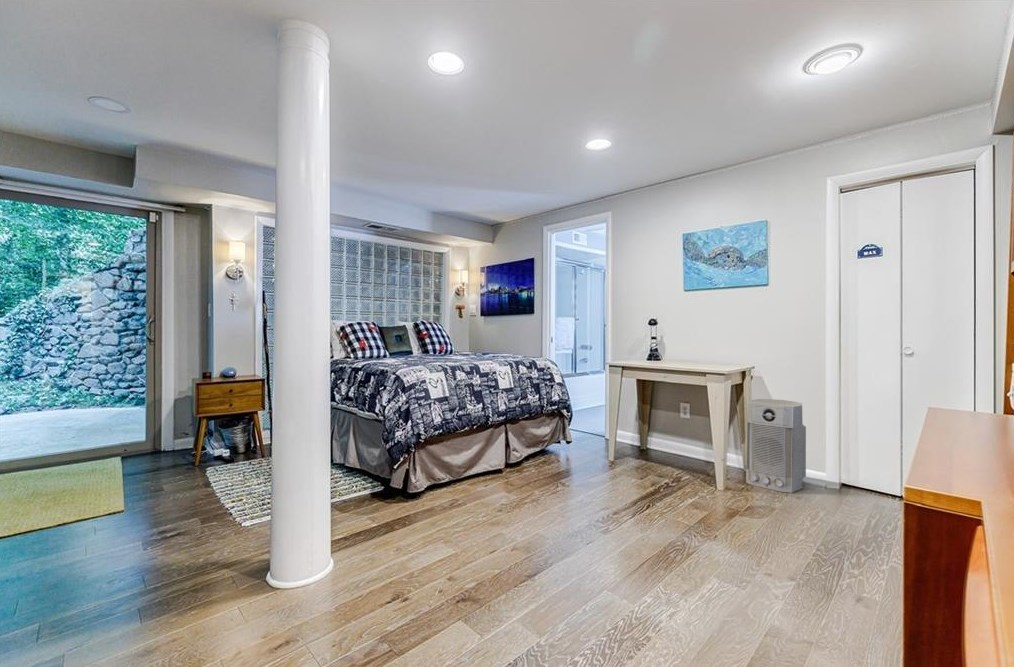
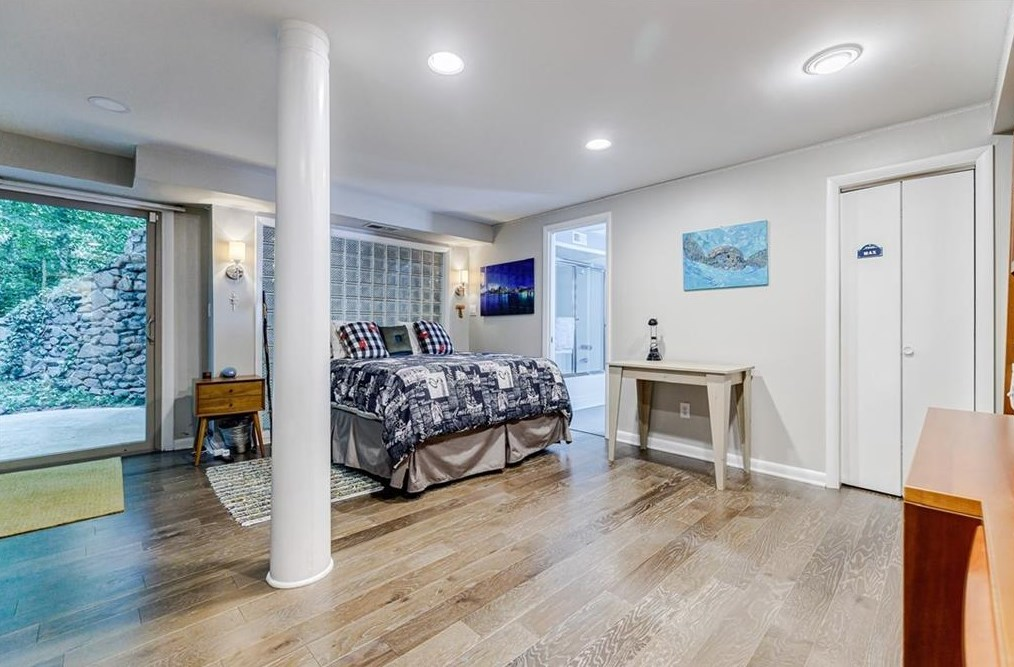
- air purifier [745,398,807,494]
